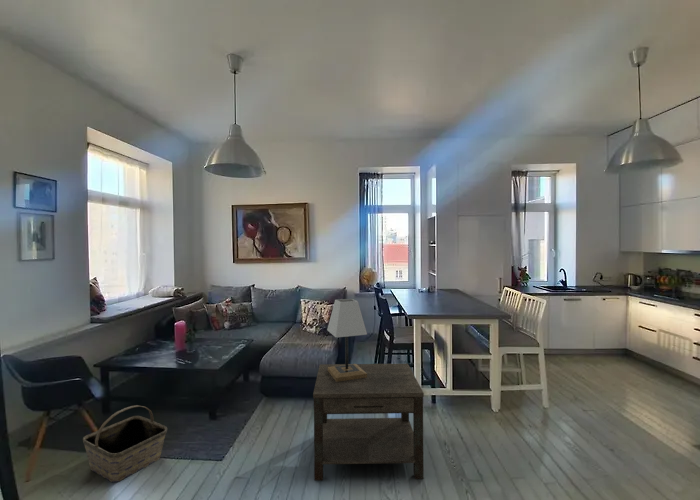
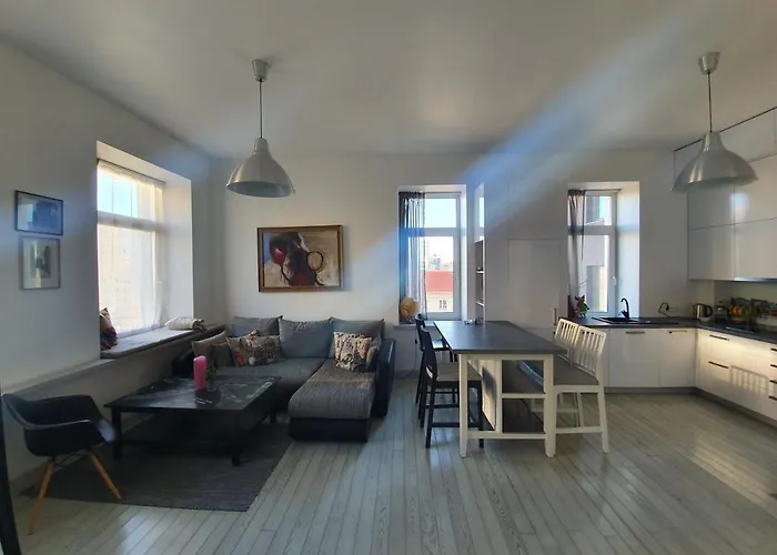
- basket [82,404,168,483]
- lamp [326,298,368,382]
- side table [312,363,425,482]
